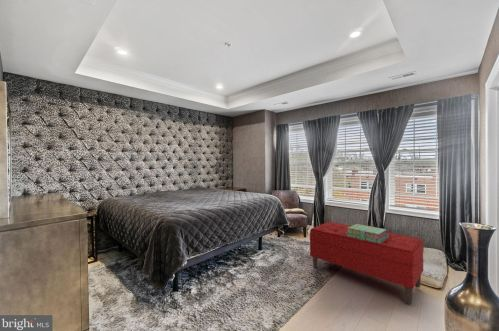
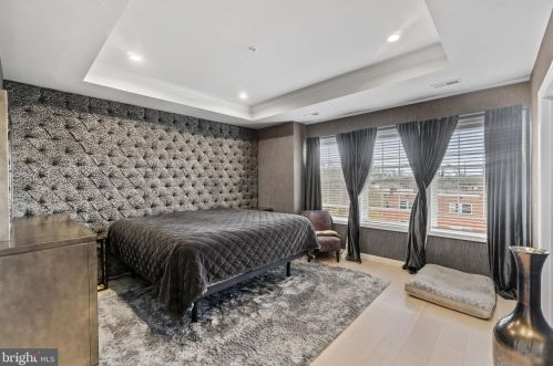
- bench [309,221,425,305]
- stack of books [346,223,388,244]
